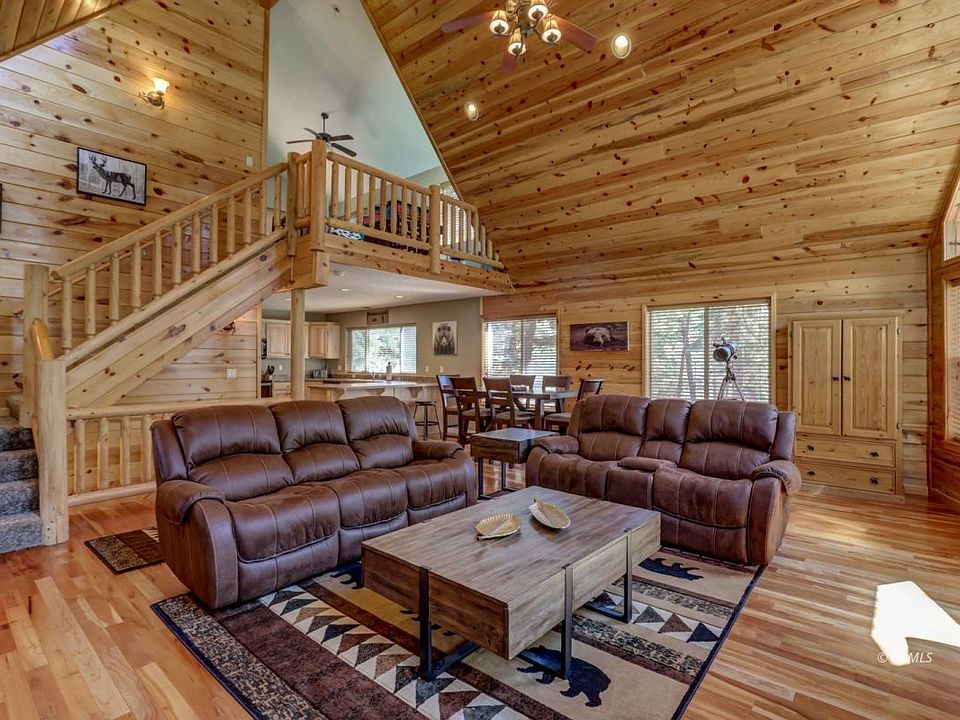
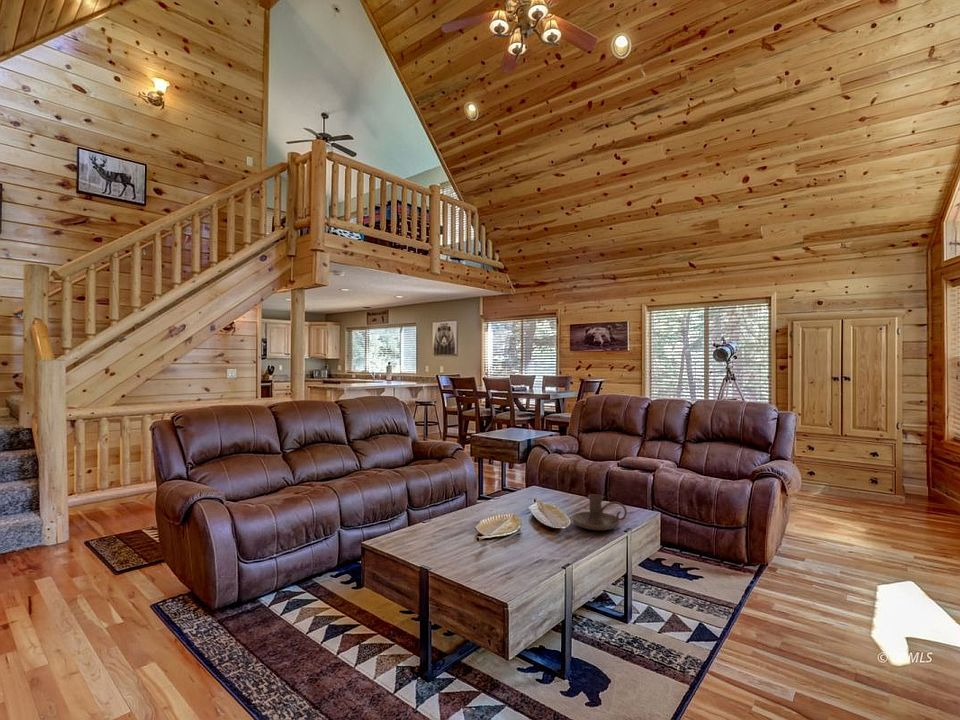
+ candle holder [571,493,628,531]
